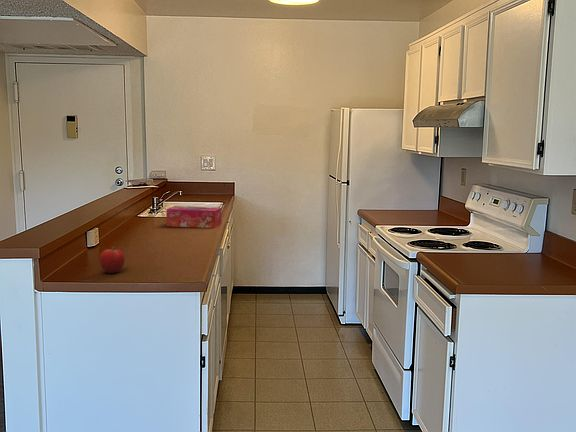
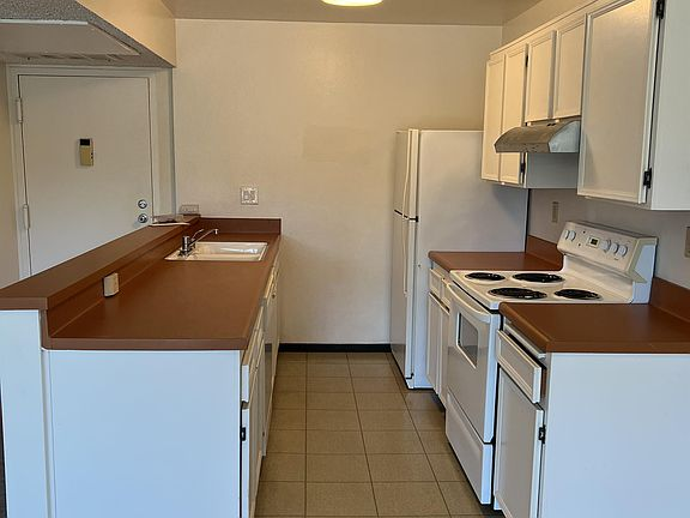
- fruit [99,245,126,274]
- tissue box [165,205,222,229]
